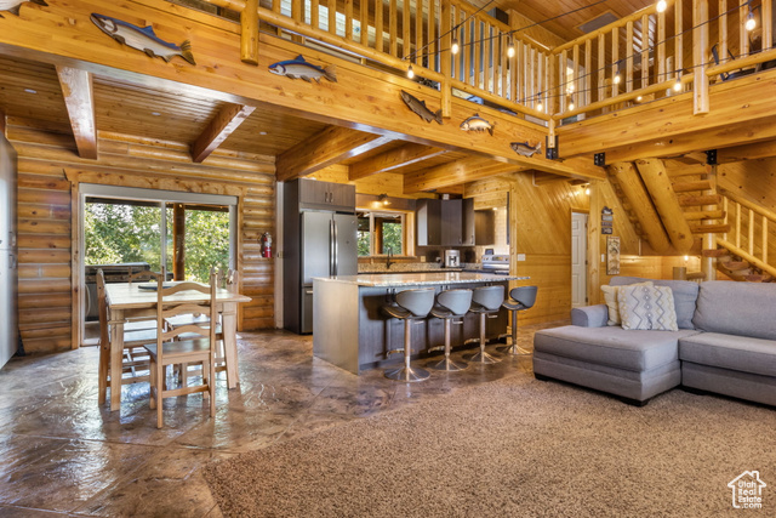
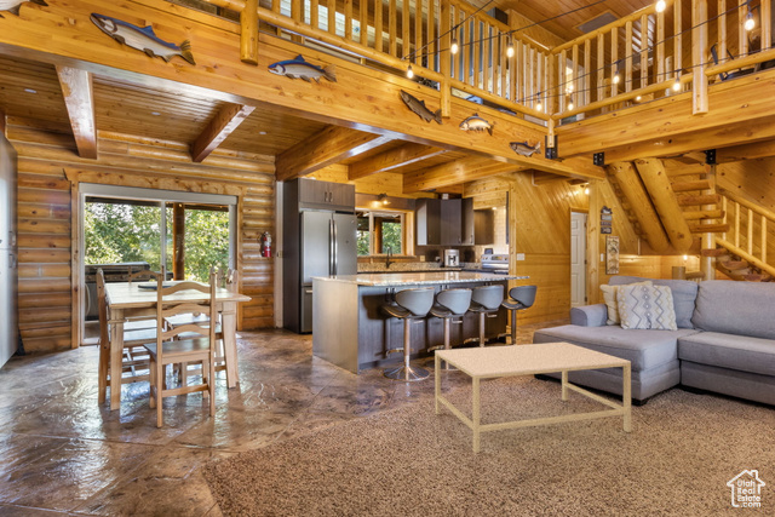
+ coffee table [434,341,632,454]
